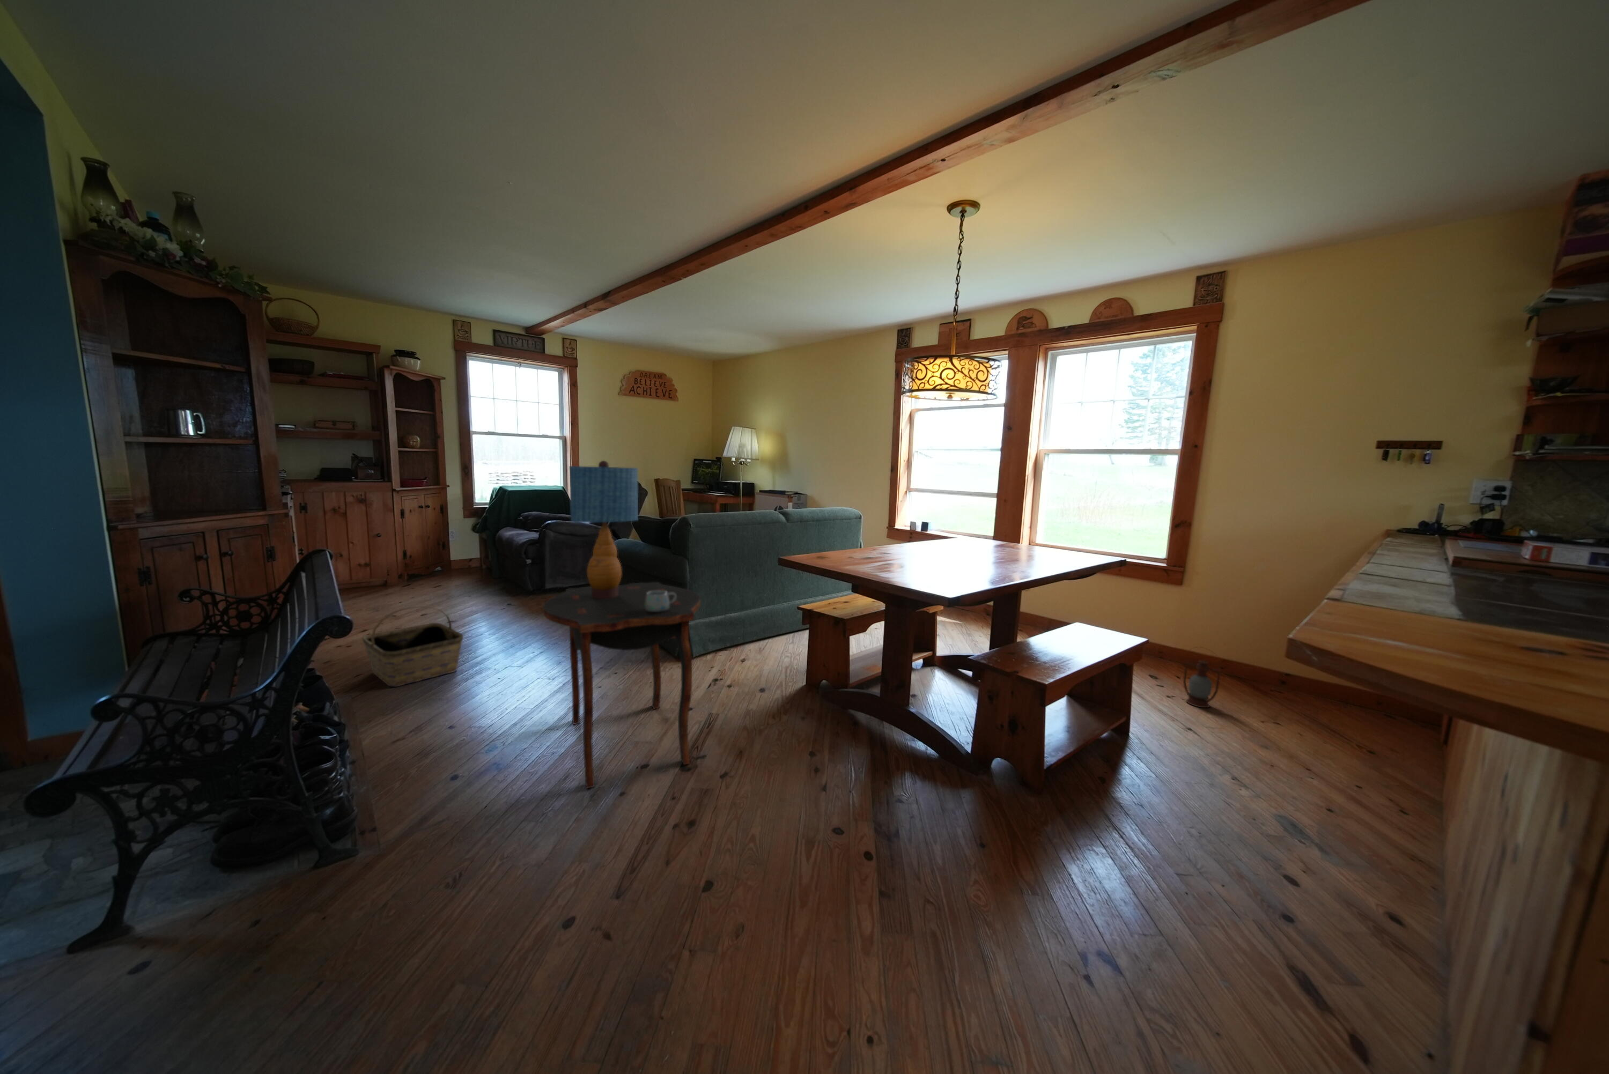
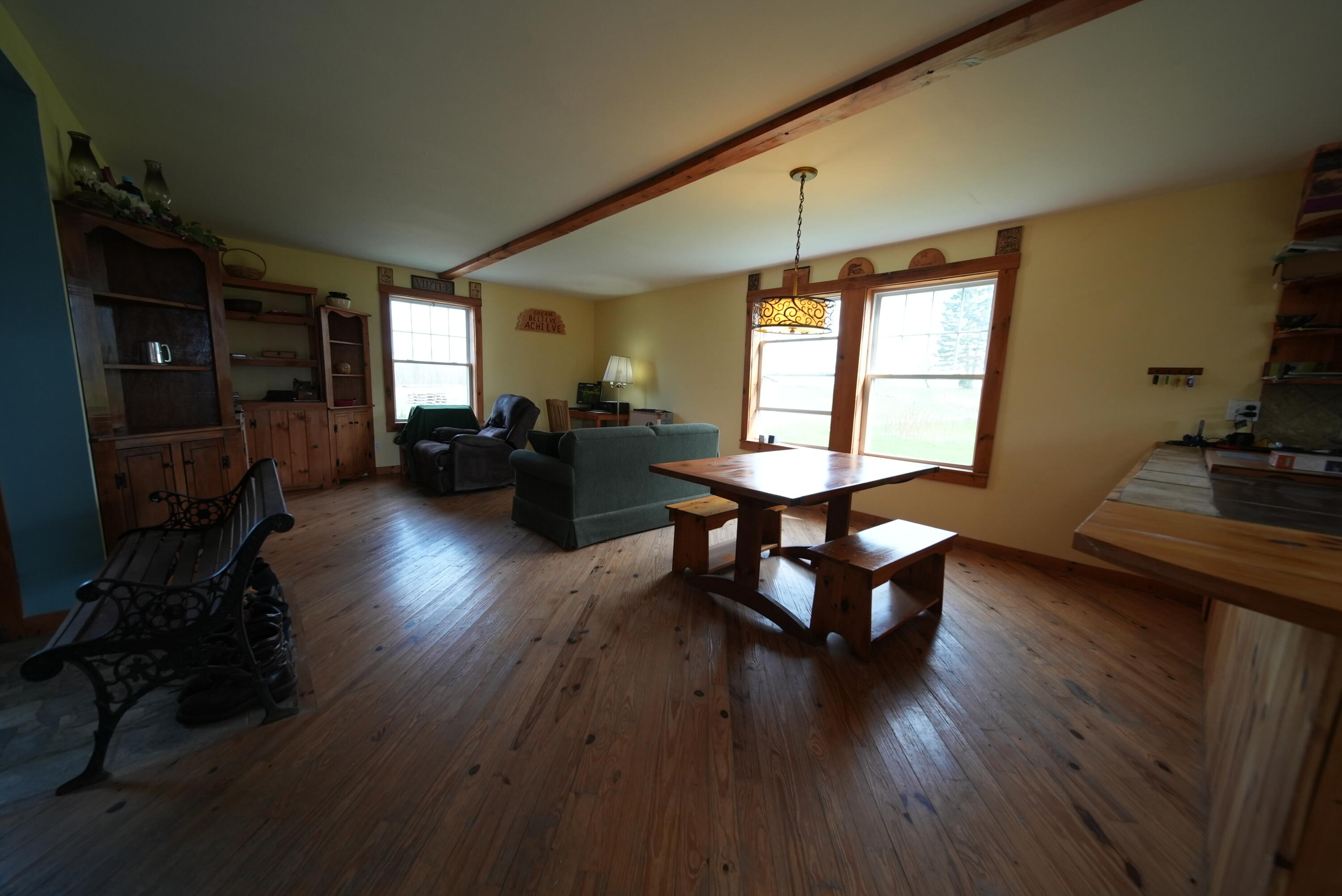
- mug [645,591,676,613]
- lantern [1182,646,1222,708]
- table lamp [568,460,639,599]
- basket [362,605,464,687]
- side table [543,581,701,789]
